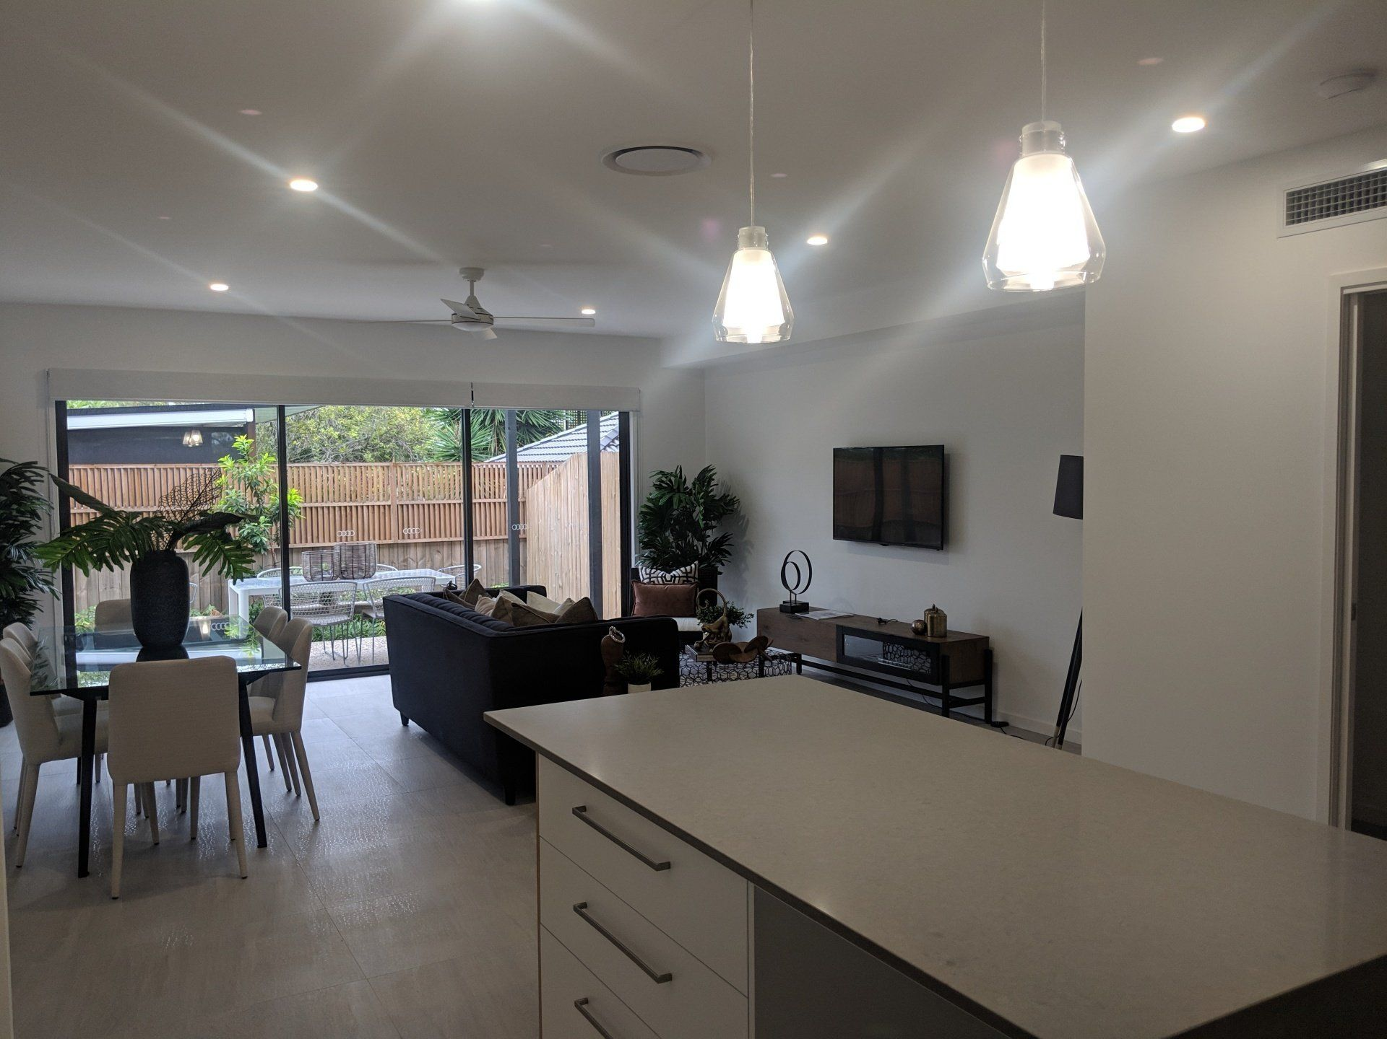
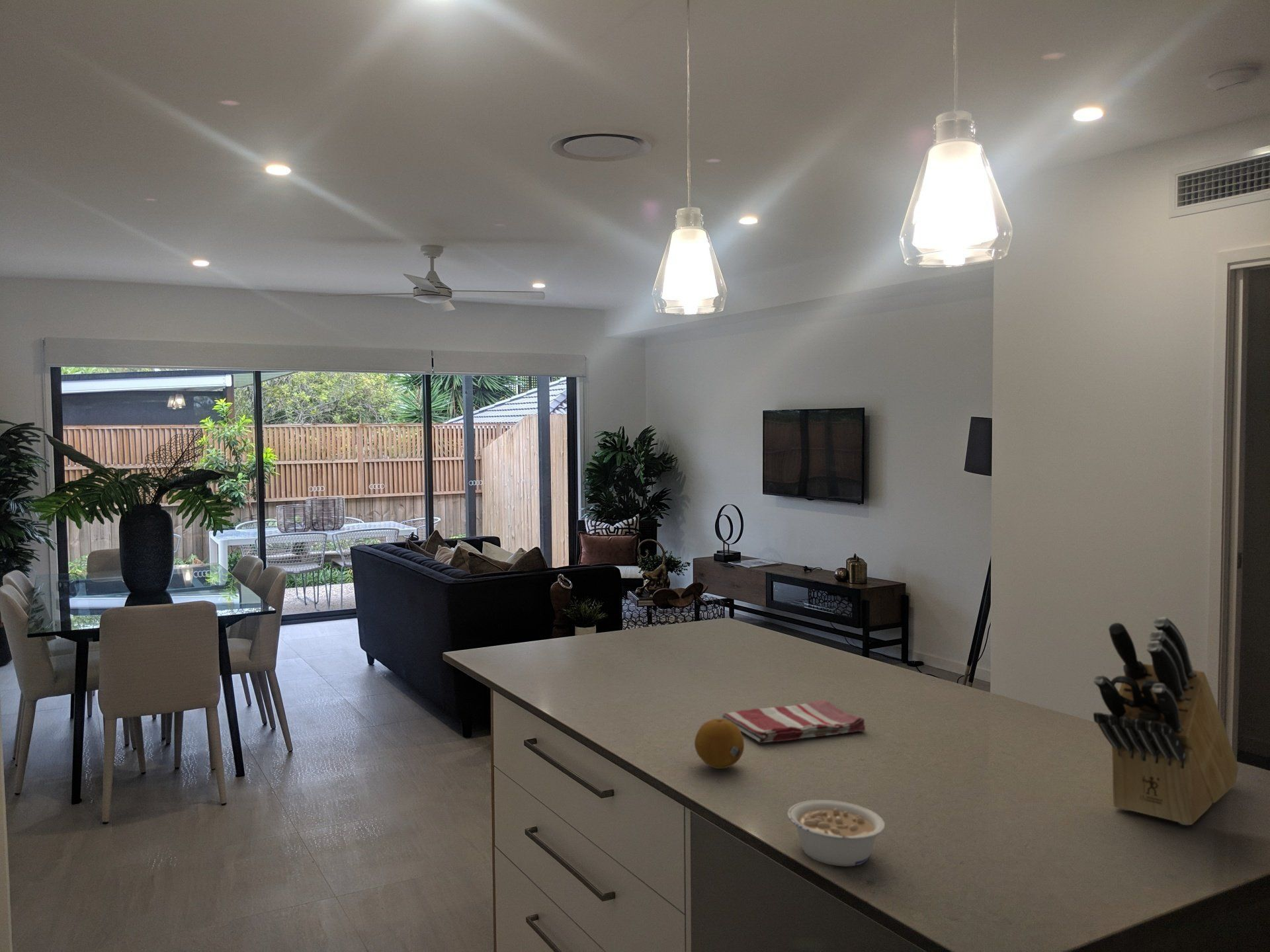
+ knife block [1093,616,1240,826]
+ dish towel [721,699,866,744]
+ fruit [694,718,745,770]
+ legume [786,799,886,867]
